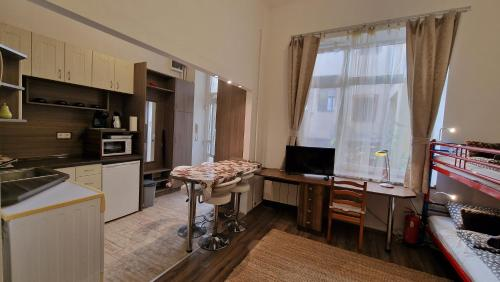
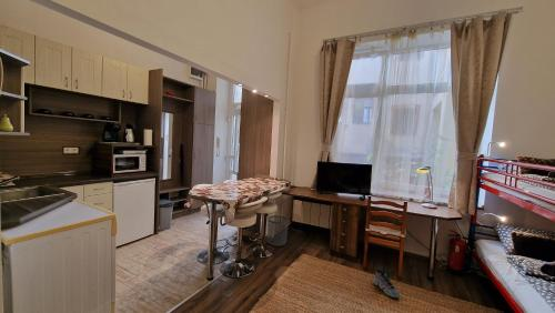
+ waste bin [266,214,290,246]
+ sneaker [373,267,401,299]
